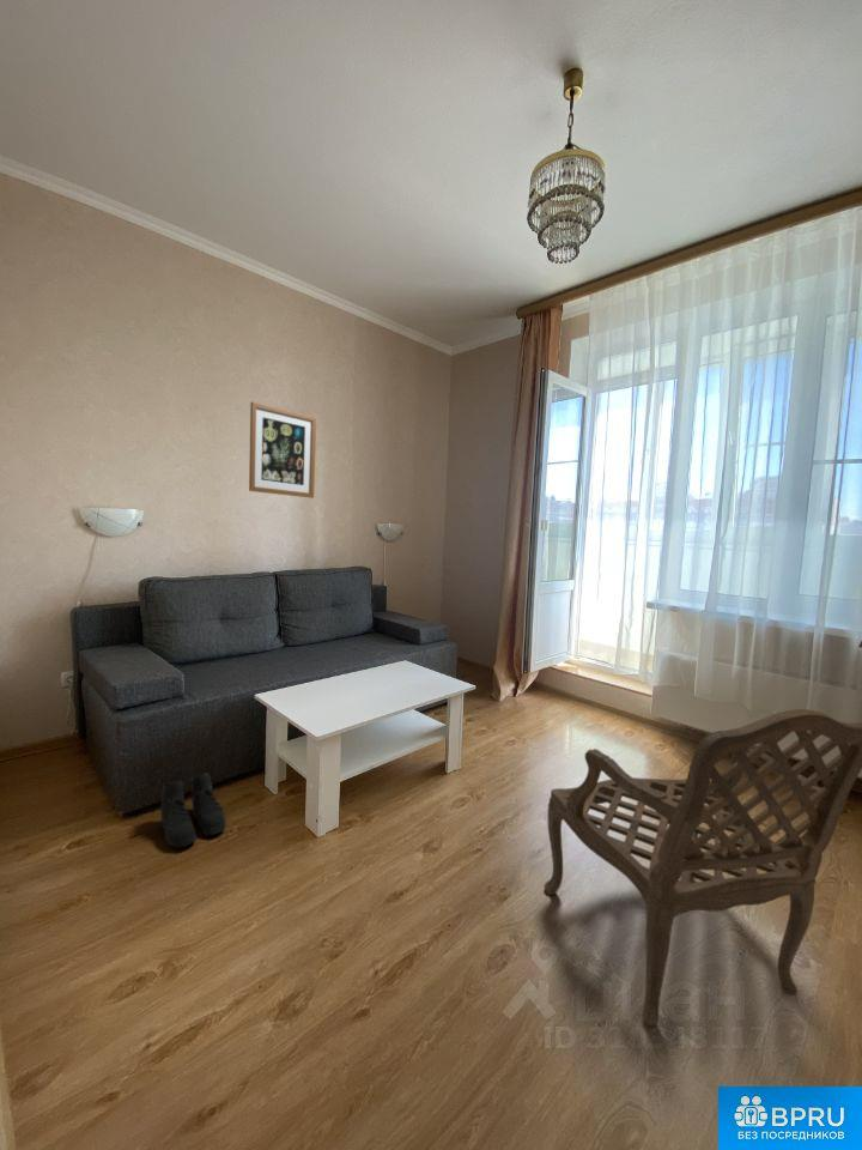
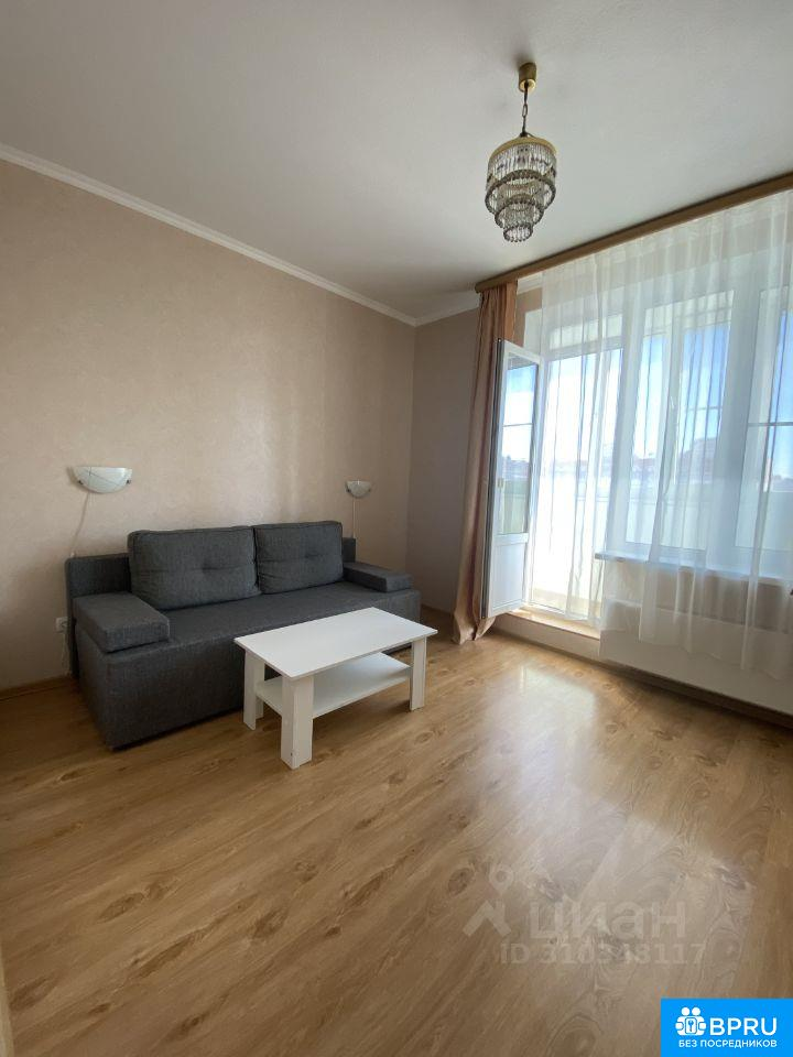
- armchair [544,708,862,1028]
- boots [159,771,227,849]
- wall art [248,400,317,500]
